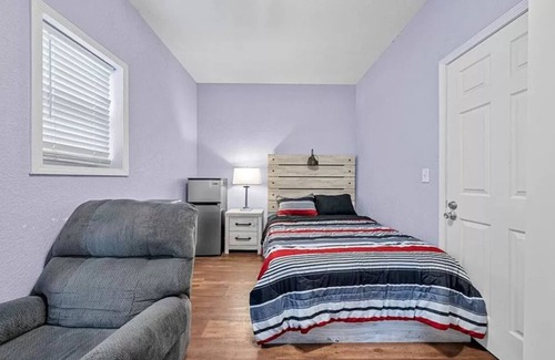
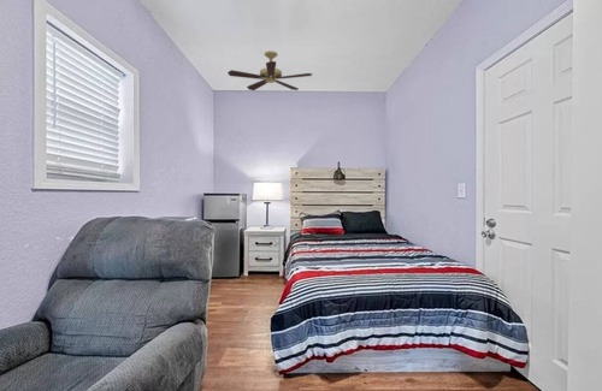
+ ceiling fan [226,49,313,91]
